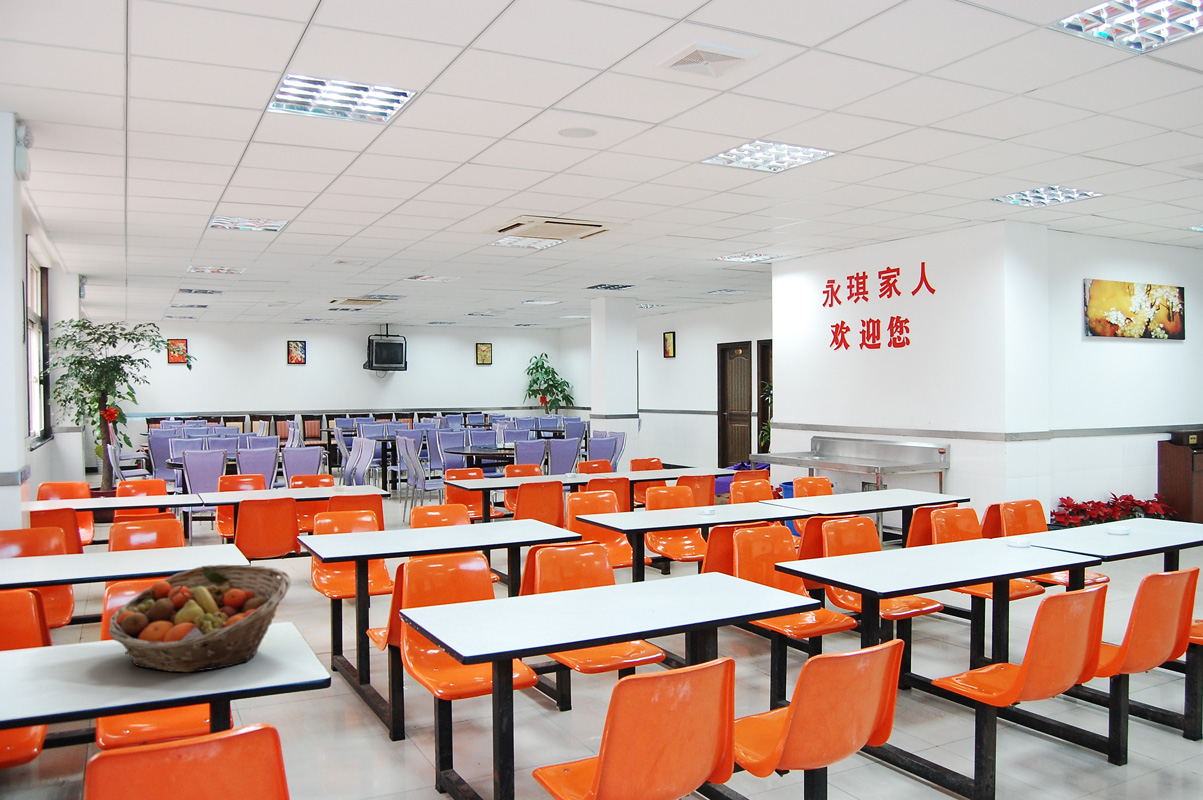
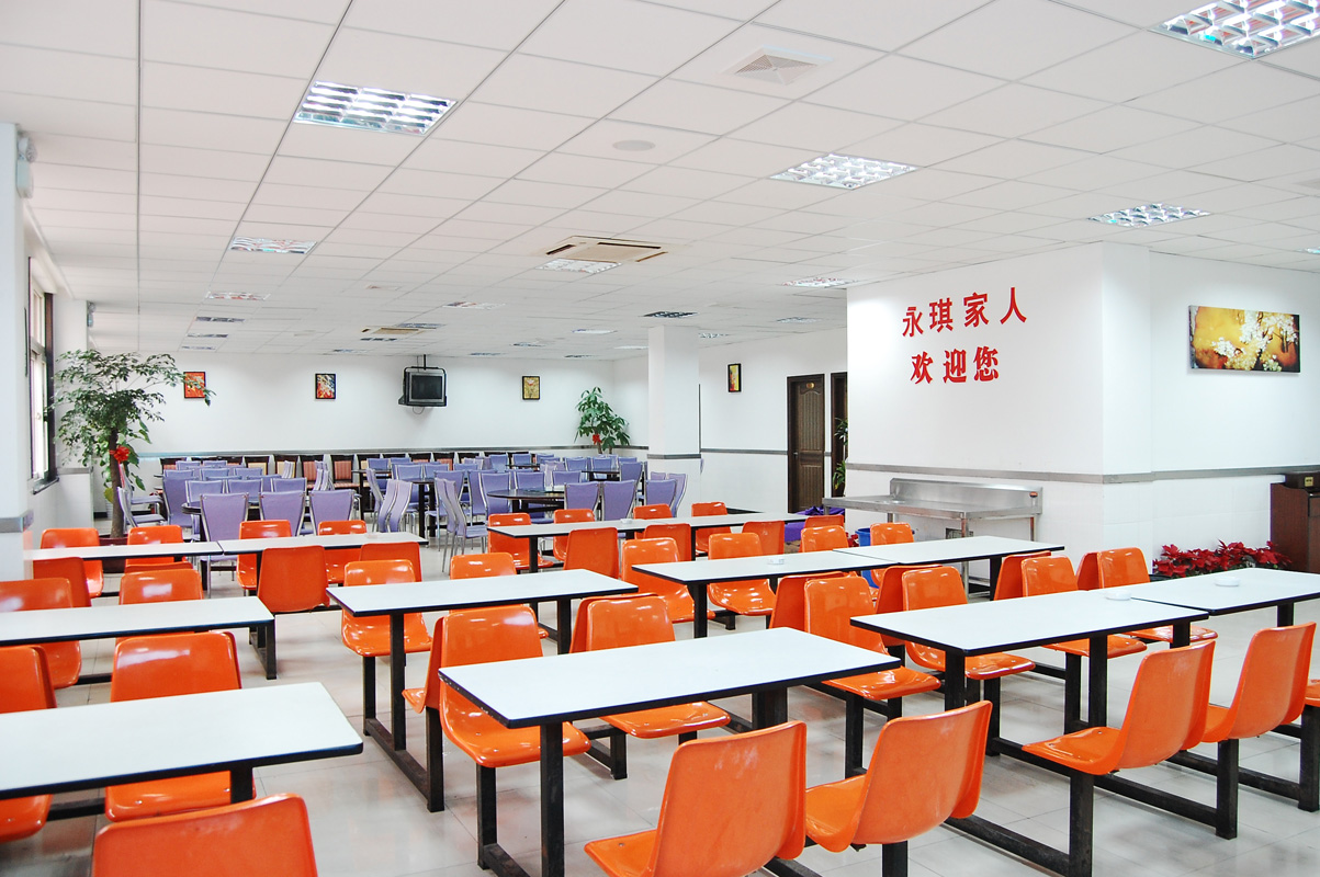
- fruit basket [107,564,292,673]
